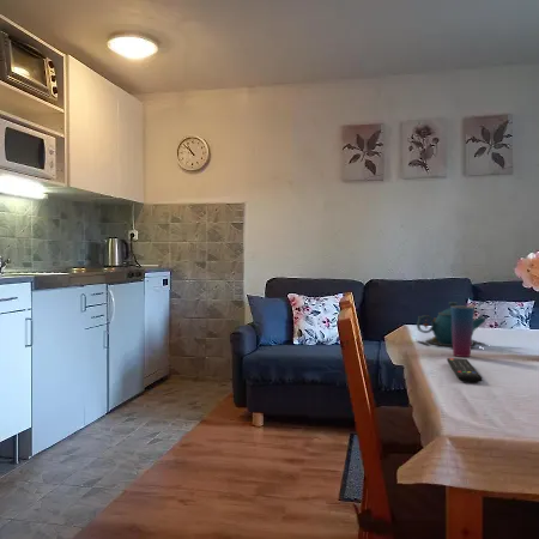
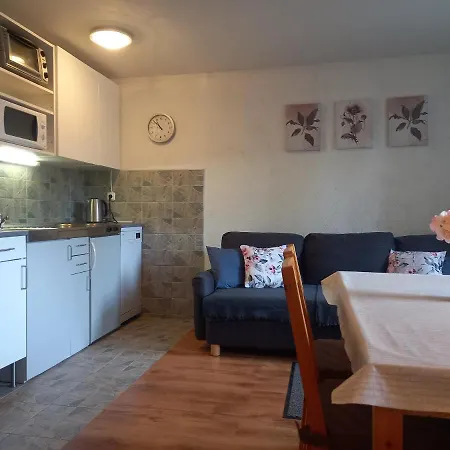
- teapot [414,301,487,350]
- remote control [446,357,484,384]
- cup [452,304,476,358]
